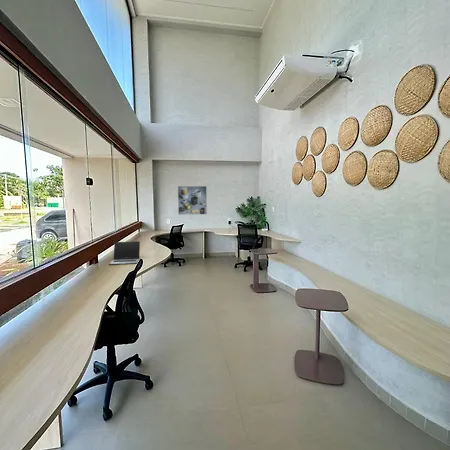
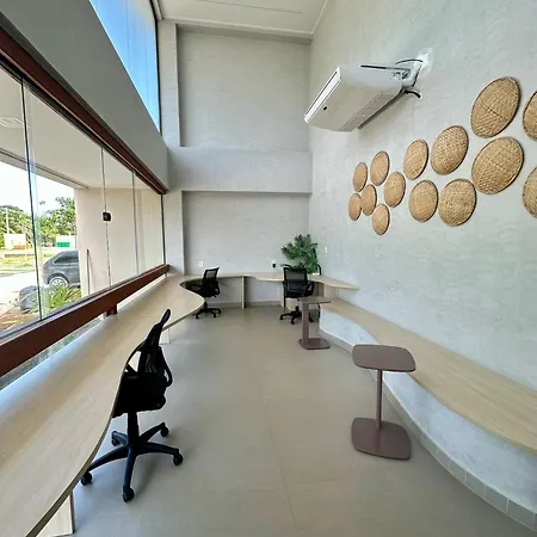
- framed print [177,185,208,216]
- laptop [108,240,141,266]
